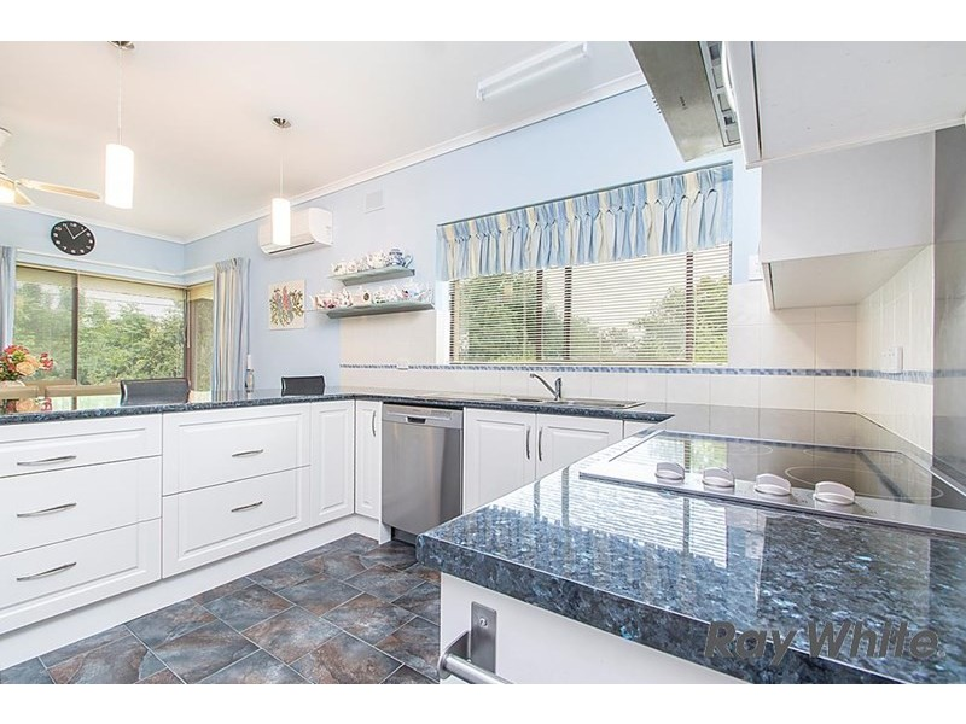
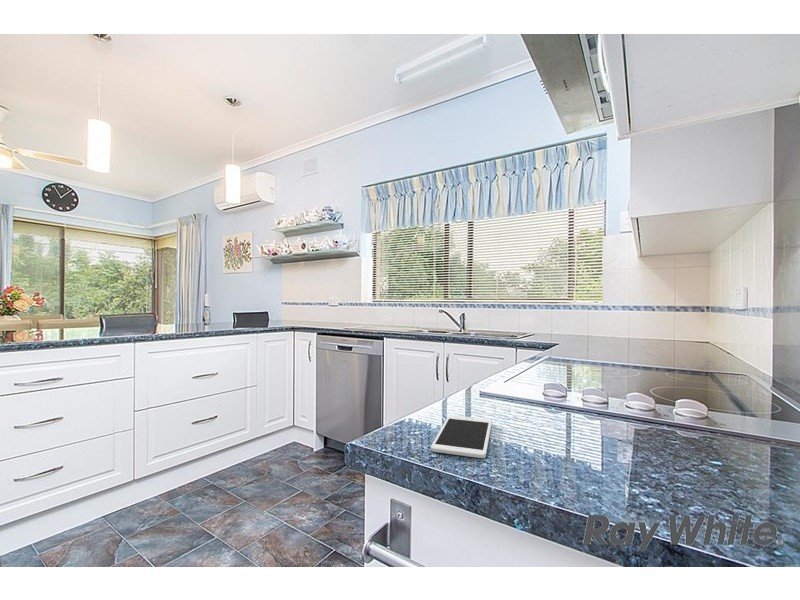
+ cell phone [430,414,493,459]
